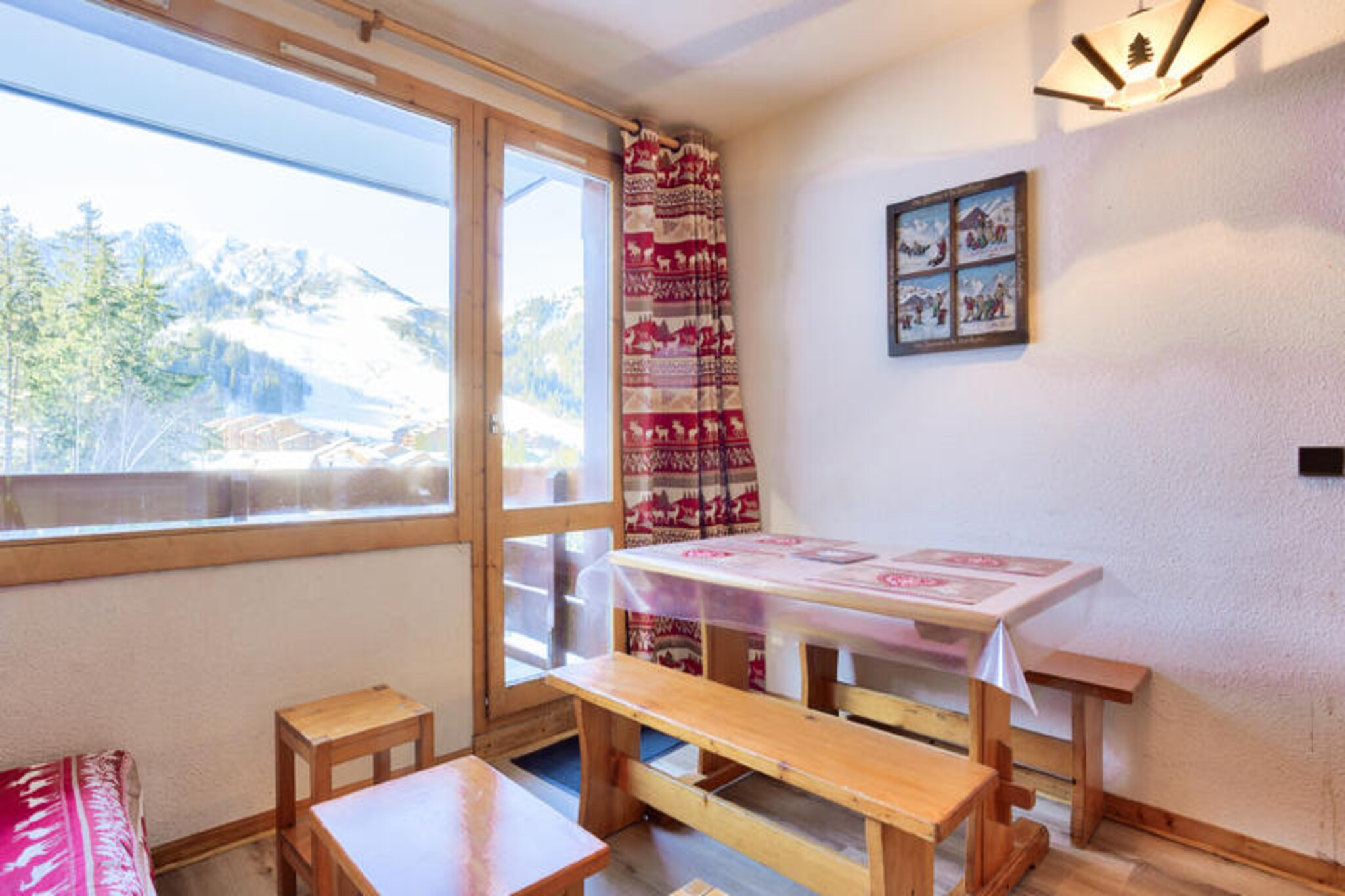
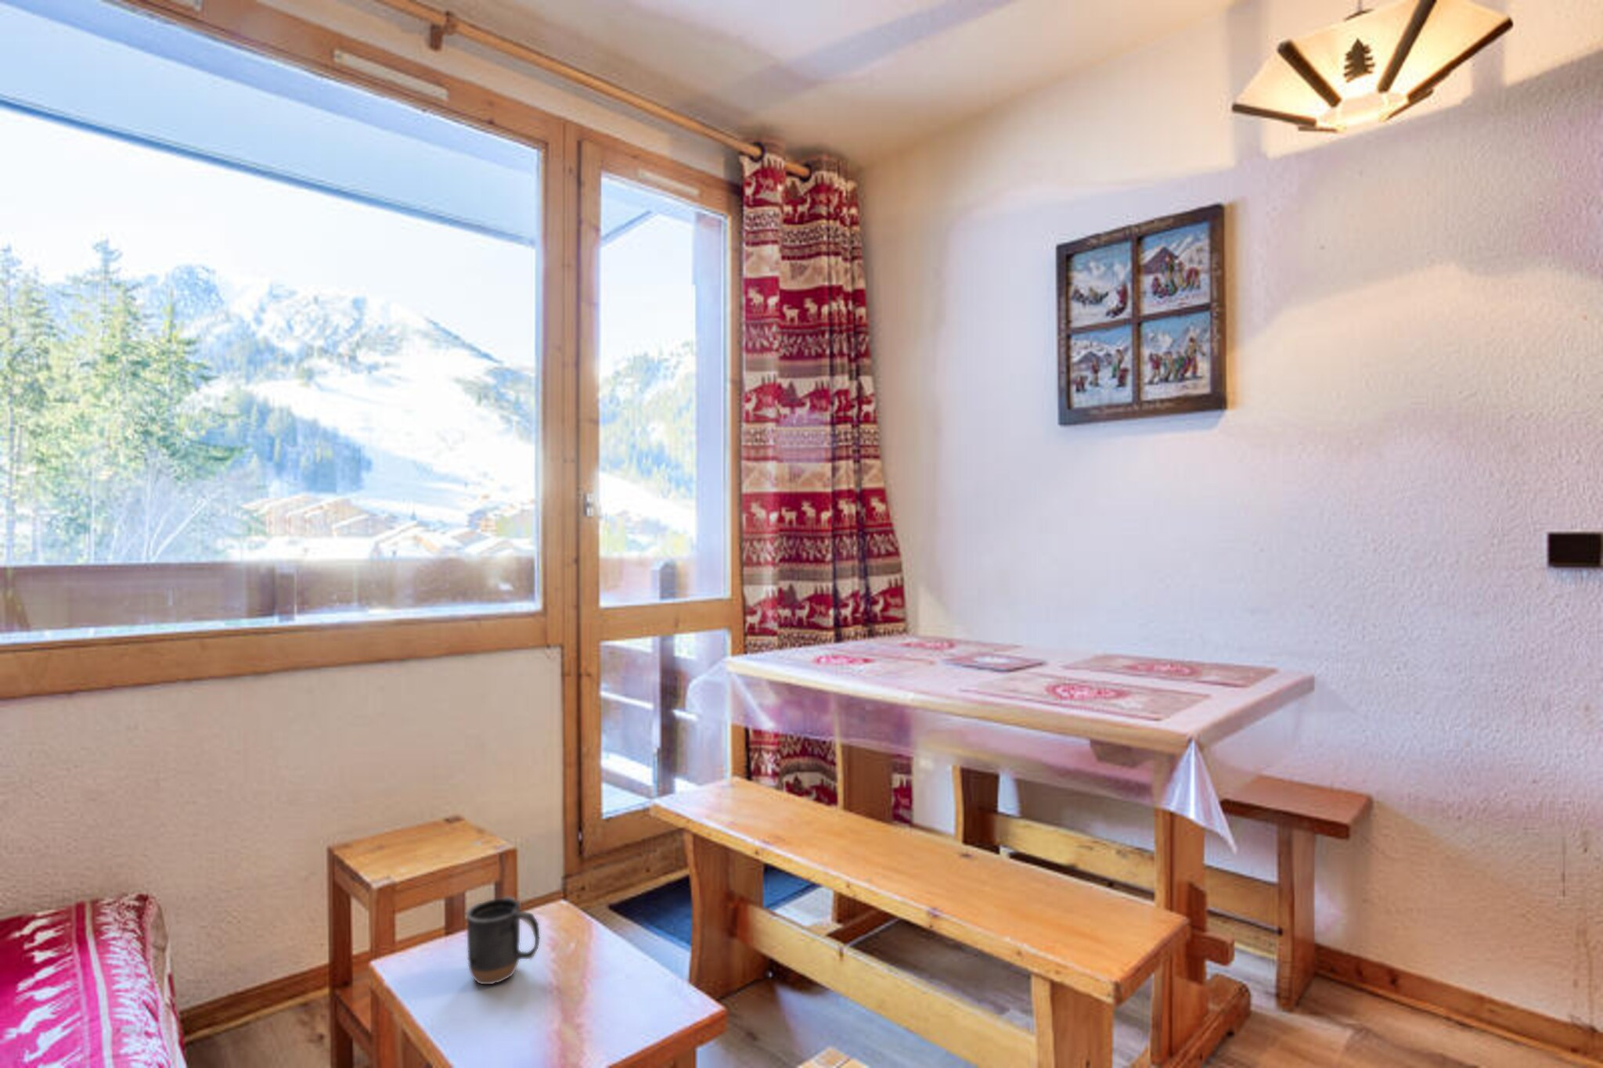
+ mug [465,895,540,985]
